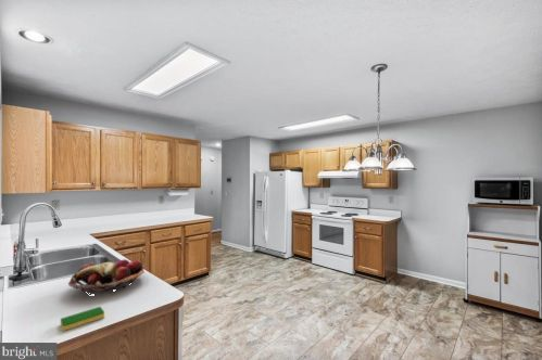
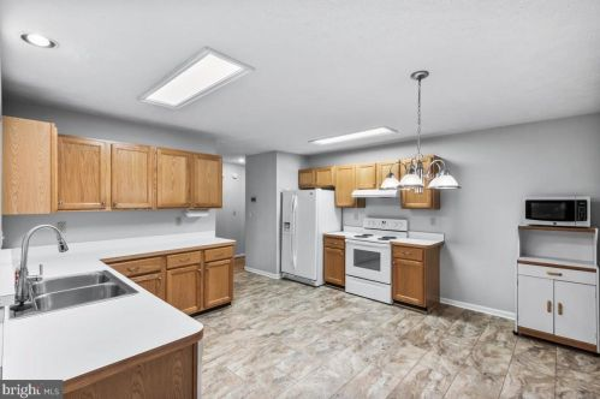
- dish sponge [60,306,105,332]
- fruit basket [67,258,146,293]
